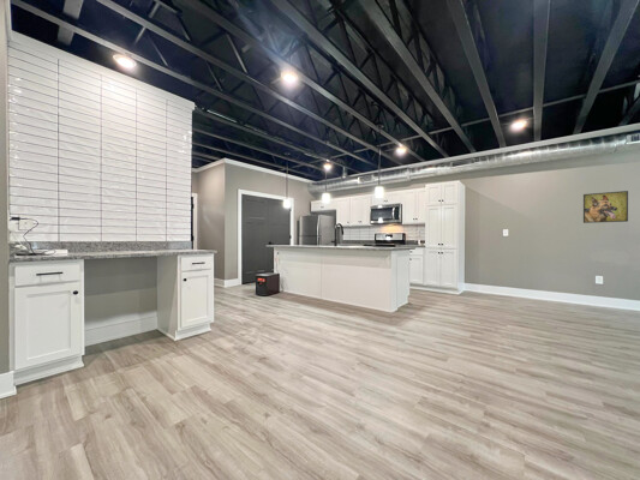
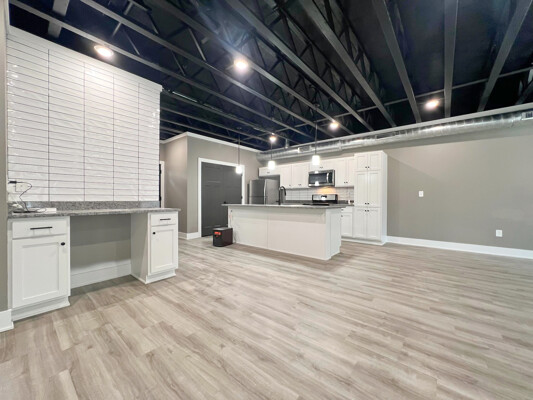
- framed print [582,190,629,224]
